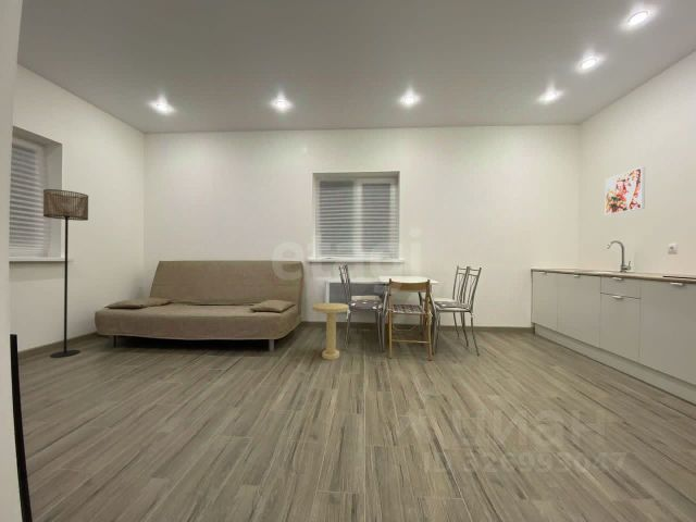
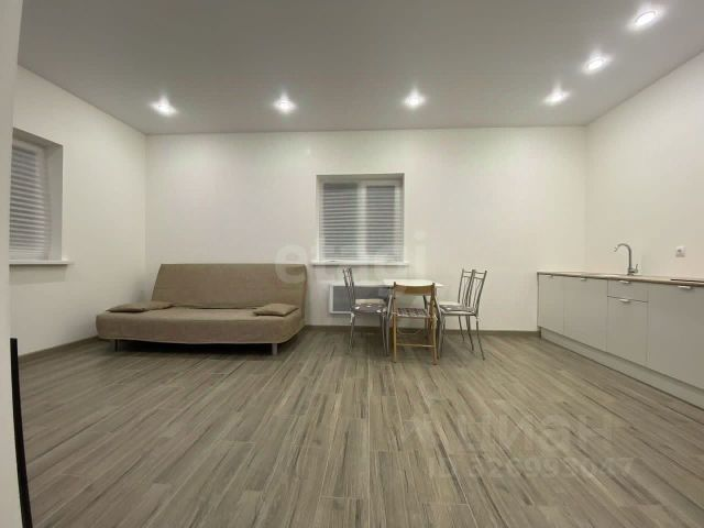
- side table [311,302,350,361]
- floor lamp [42,188,89,359]
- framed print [605,166,646,216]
